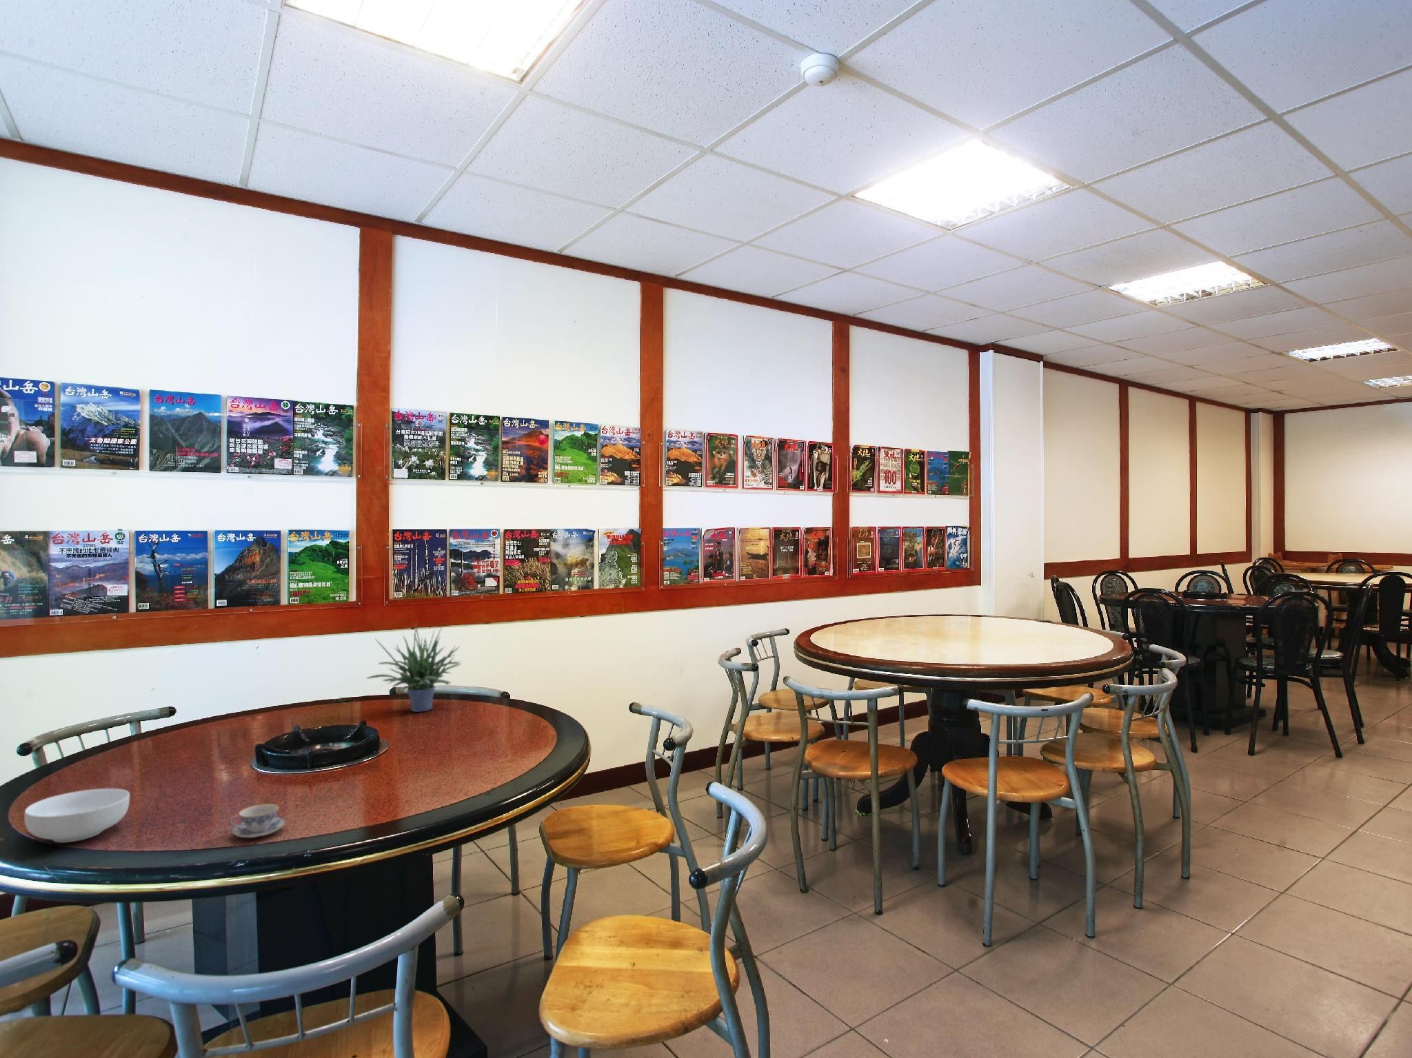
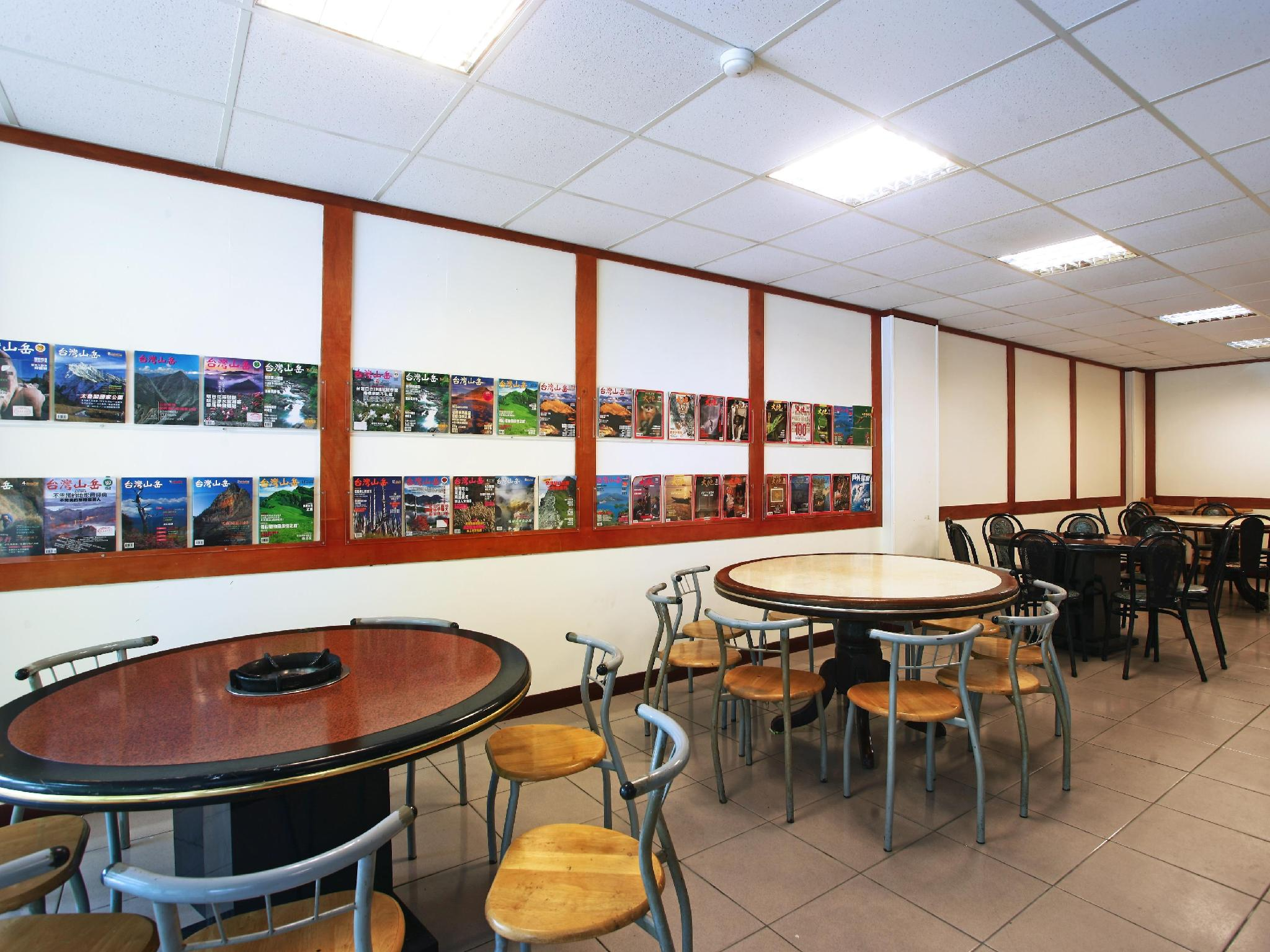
- cereal bowl [23,788,130,842]
- chinaware [229,804,287,838]
- potted plant [366,621,463,712]
